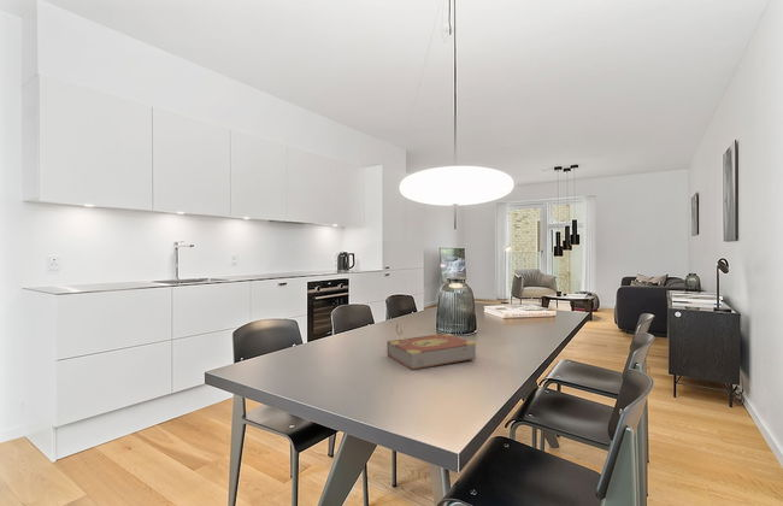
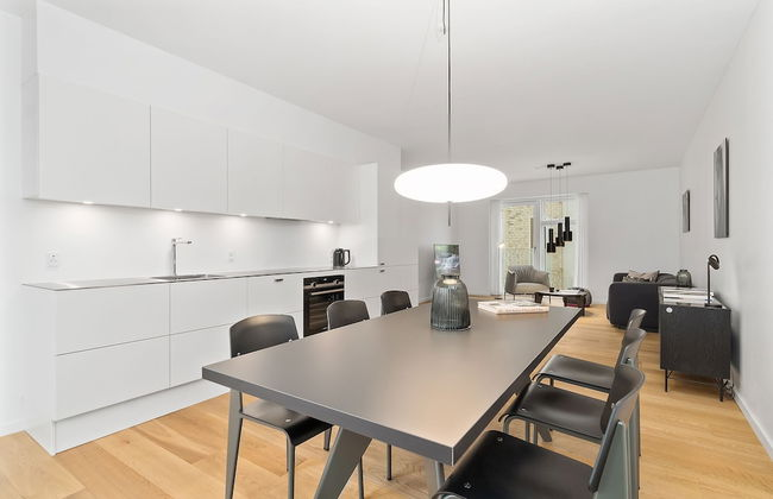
- book [385,323,477,371]
